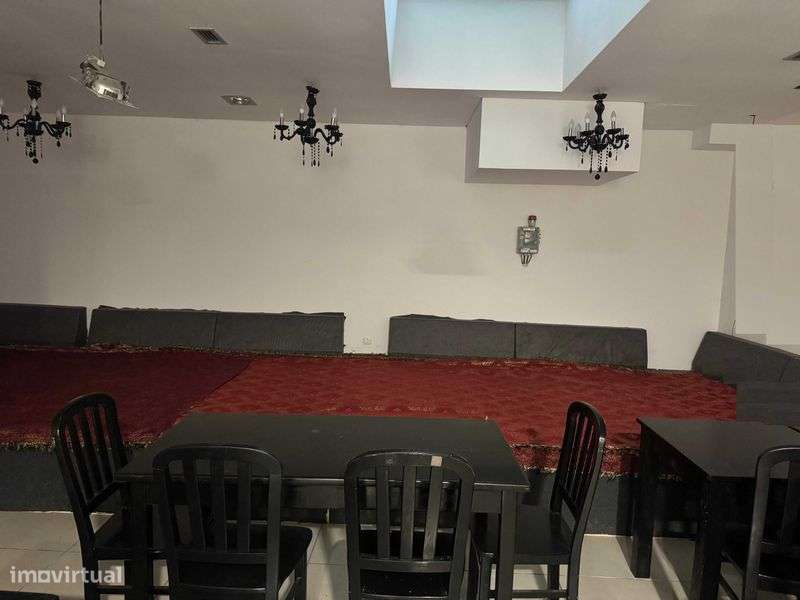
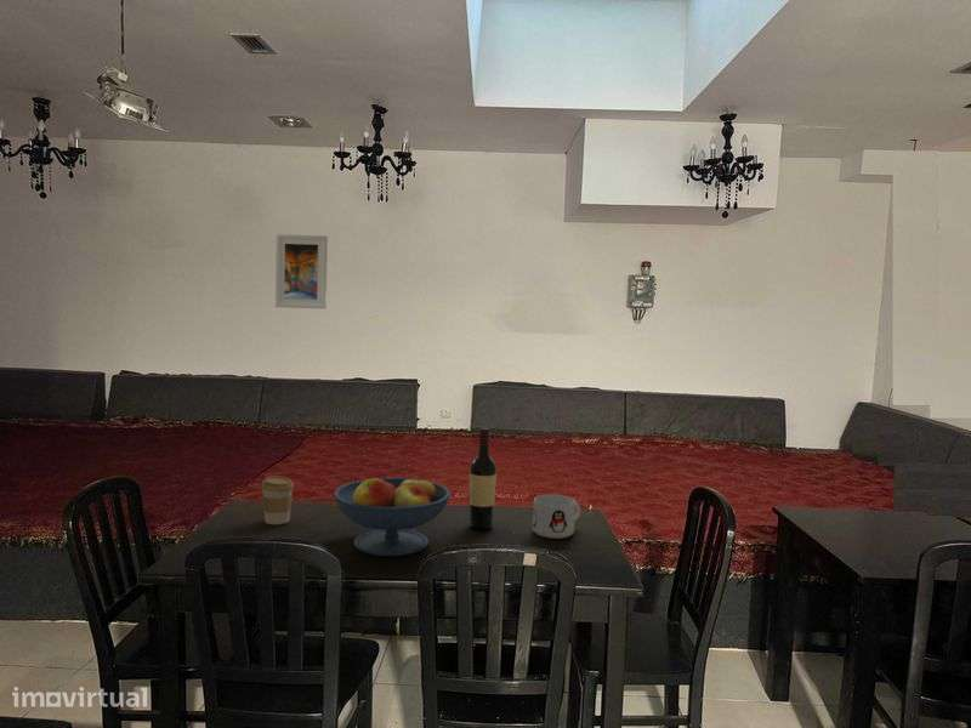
+ fruit bowl [333,473,452,557]
+ coffee cup [260,474,295,525]
+ mug [532,494,581,540]
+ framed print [274,233,329,309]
+ wine bottle [469,427,498,530]
